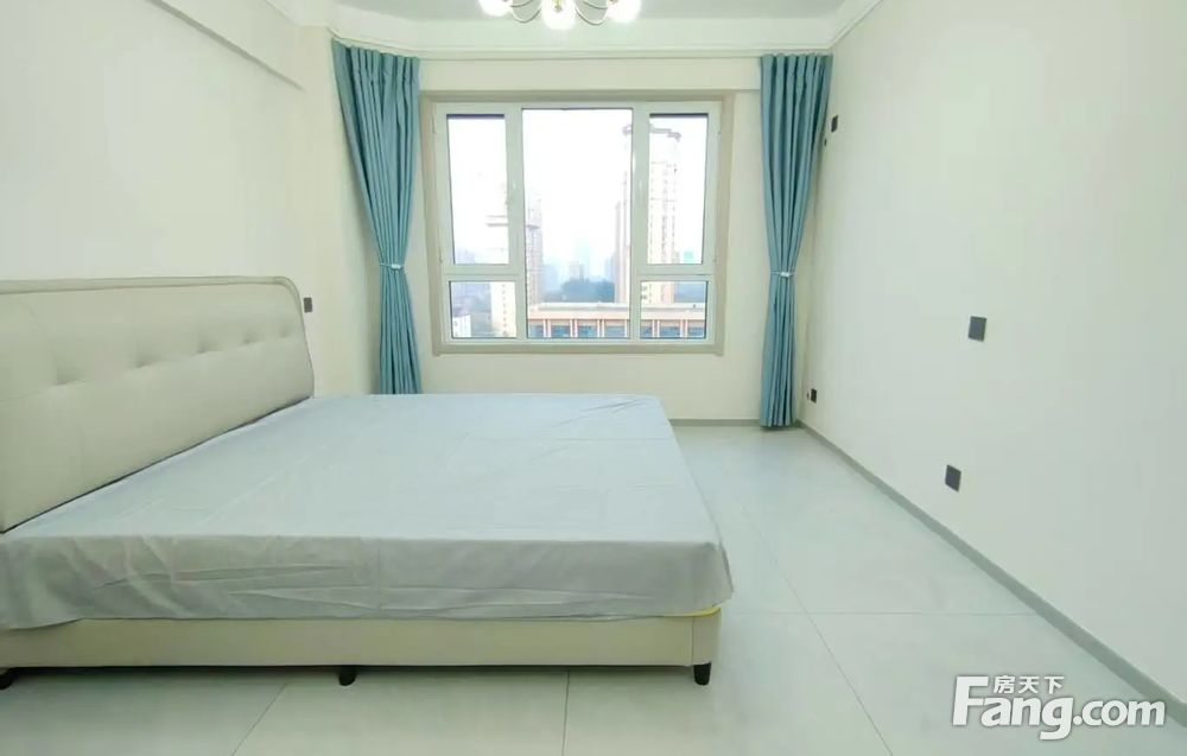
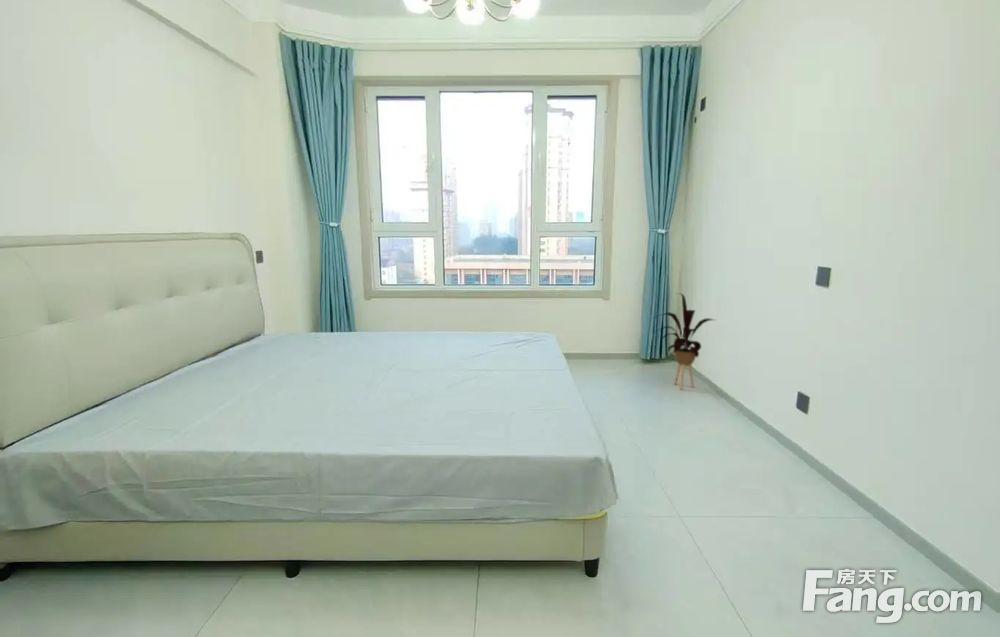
+ house plant [651,292,715,390]
